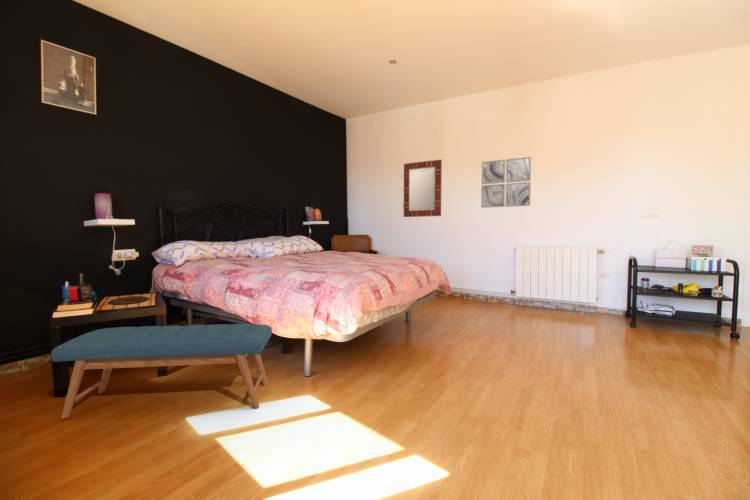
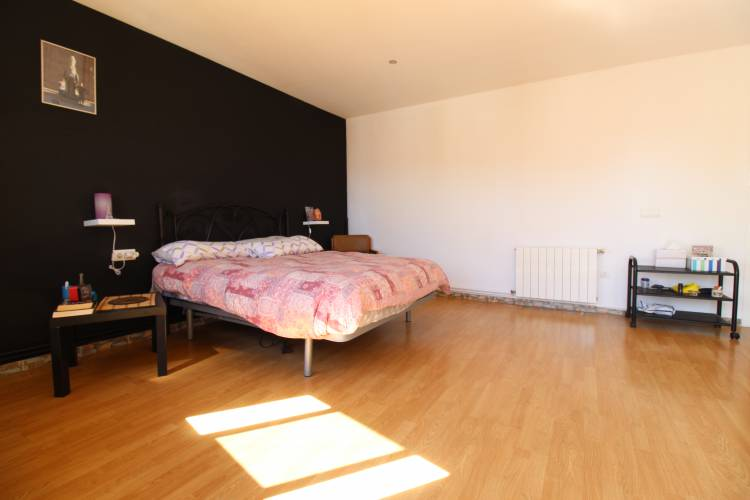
- home mirror [402,159,443,218]
- wall art [480,156,532,209]
- bench [50,323,273,420]
